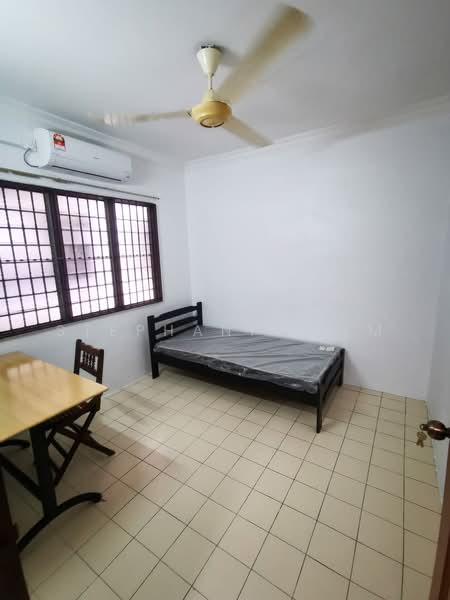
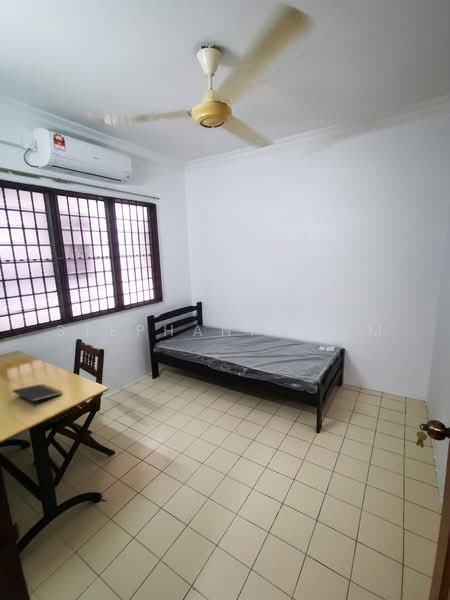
+ notepad [12,383,63,408]
